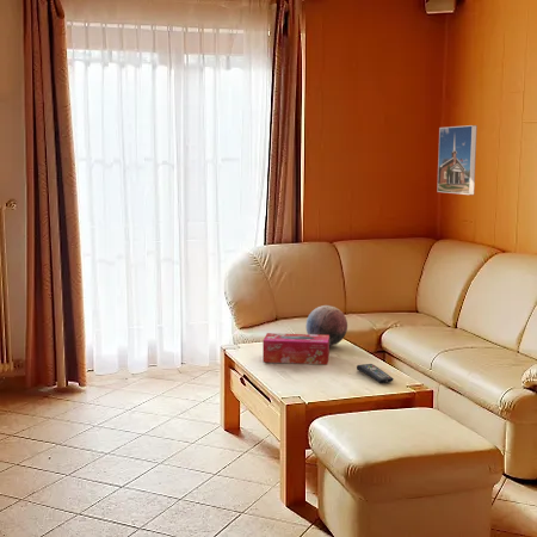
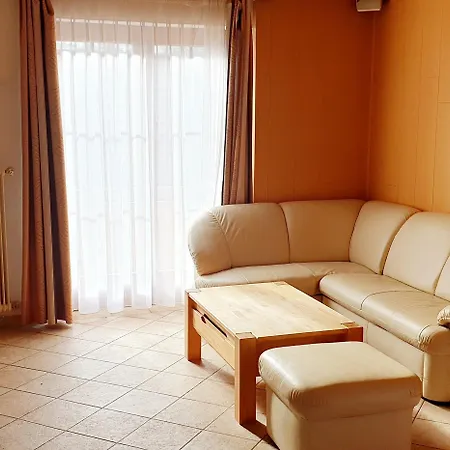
- tissue box [261,332,331,365]
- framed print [437,124,479,196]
- decorative orb [304,304,348,347]
- remote control [356,363,395,384]
